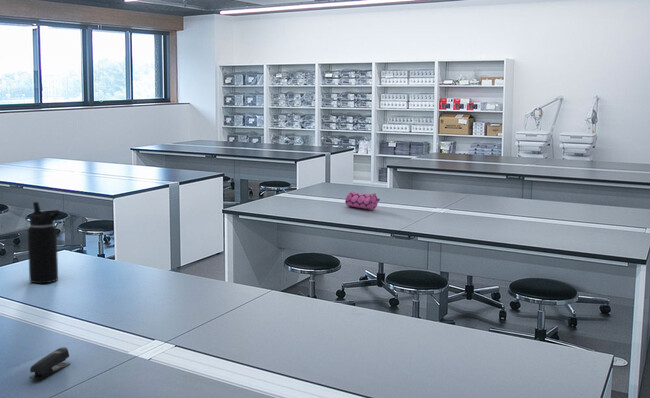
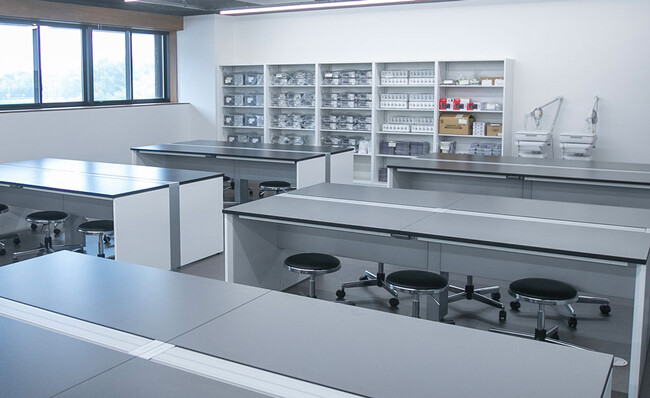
- stapler [28,346,72,381]
- pencil case [344,191,381,210]
- water bottle [27,201,62,284]
